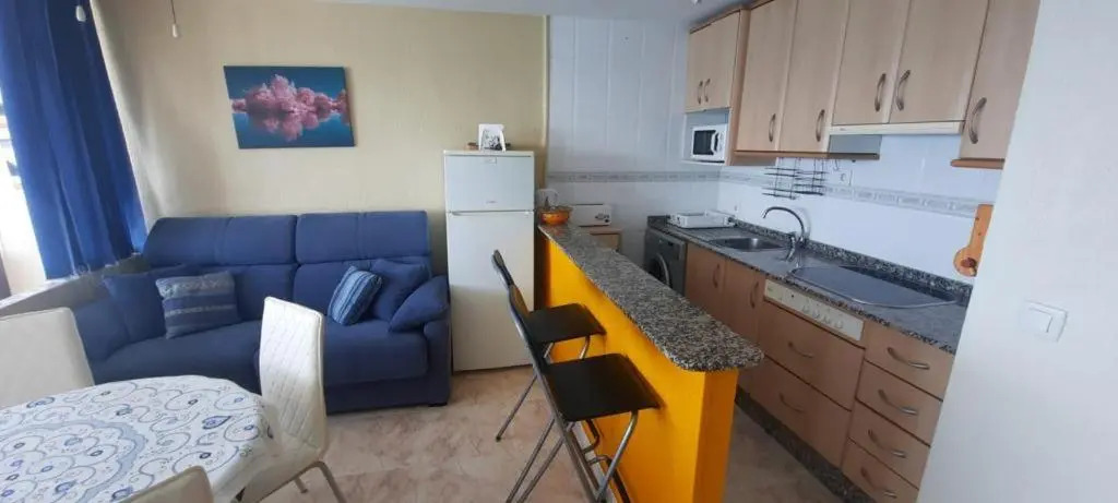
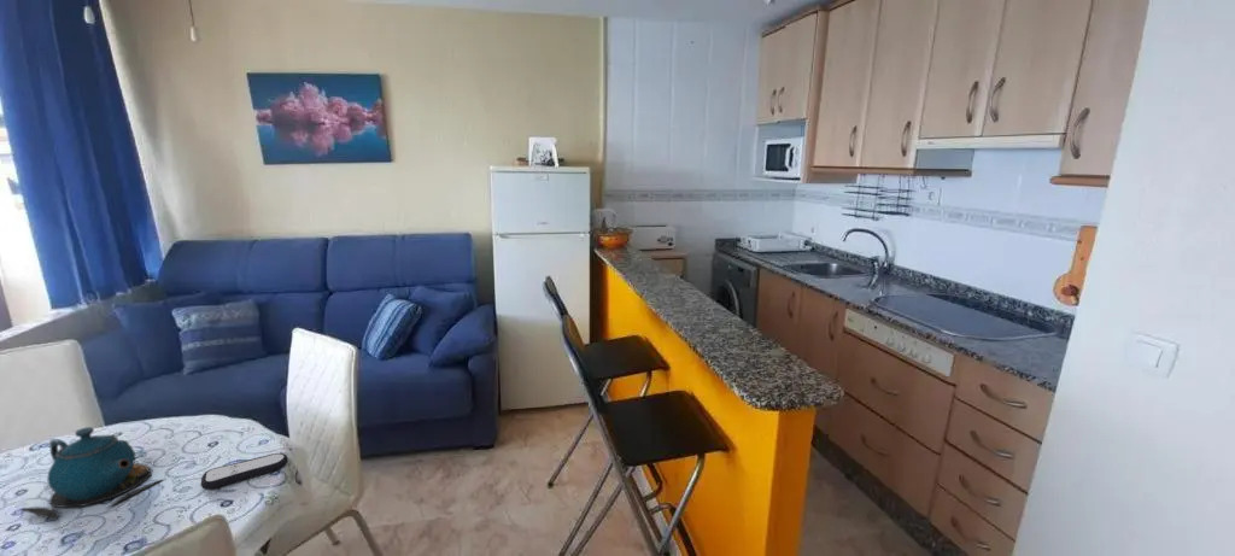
+ remote control [199,452,289,491]
+ teapot [18,426,165,522]
